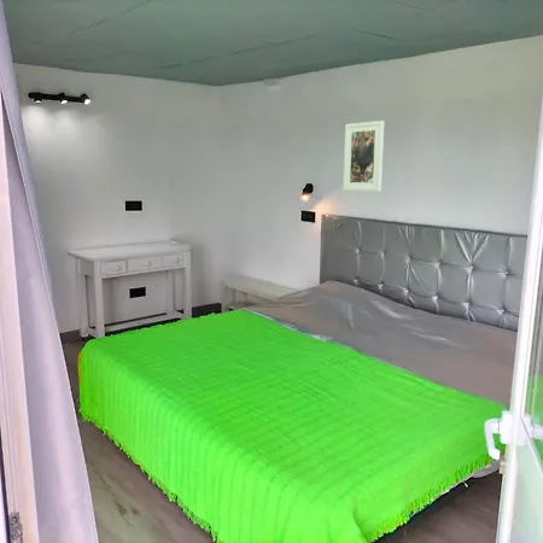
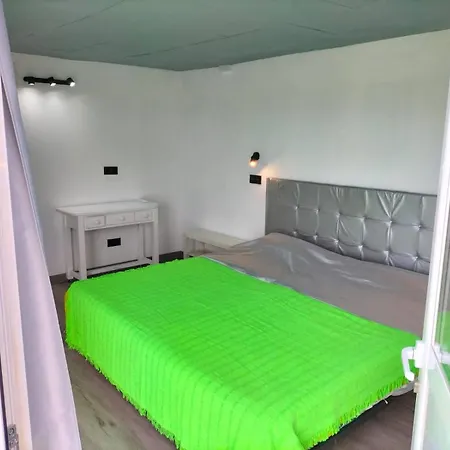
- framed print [343,119,385,192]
